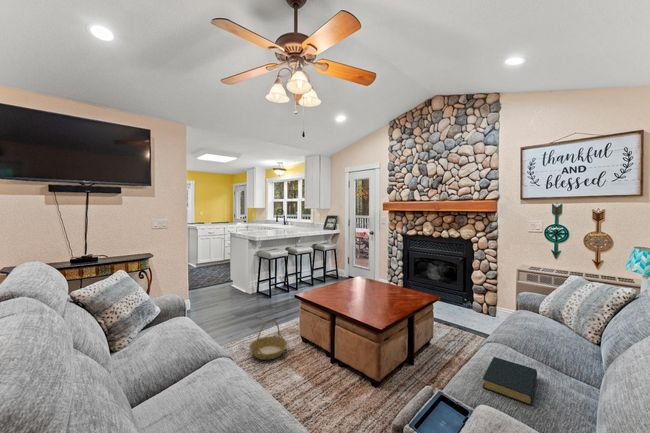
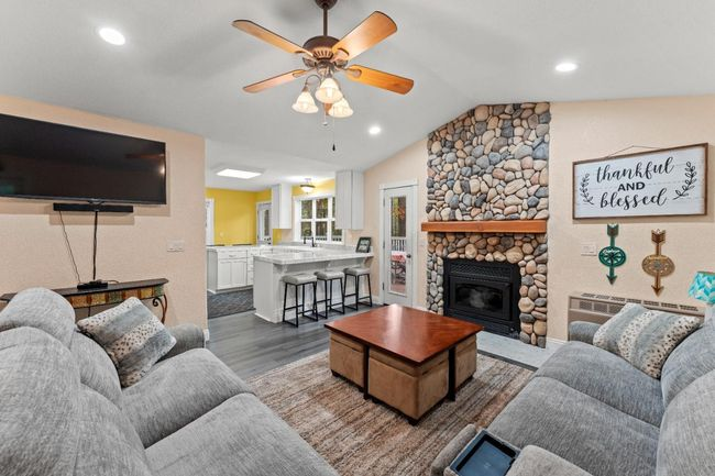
- basket [248,319,288,361]
- hardback book [482,356,538,406]
